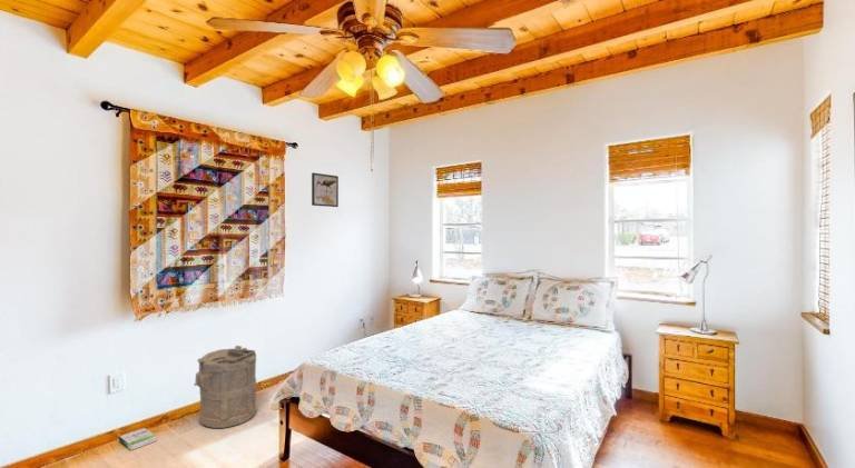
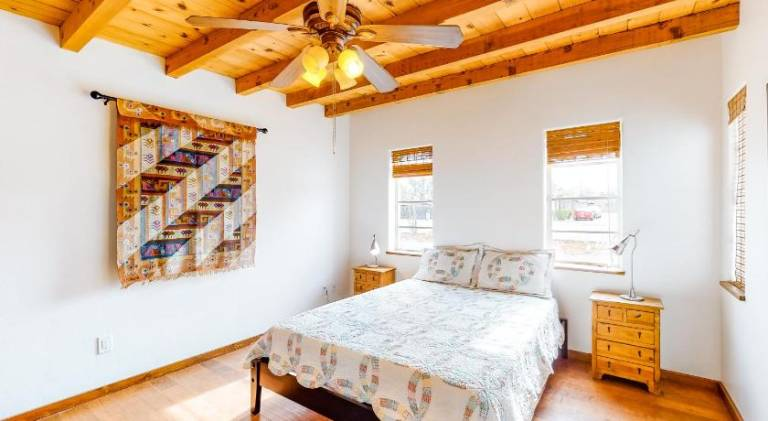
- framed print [311,171,340,208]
- laundry hamper [193,345,257,429]
- box [118,427,157,451]
